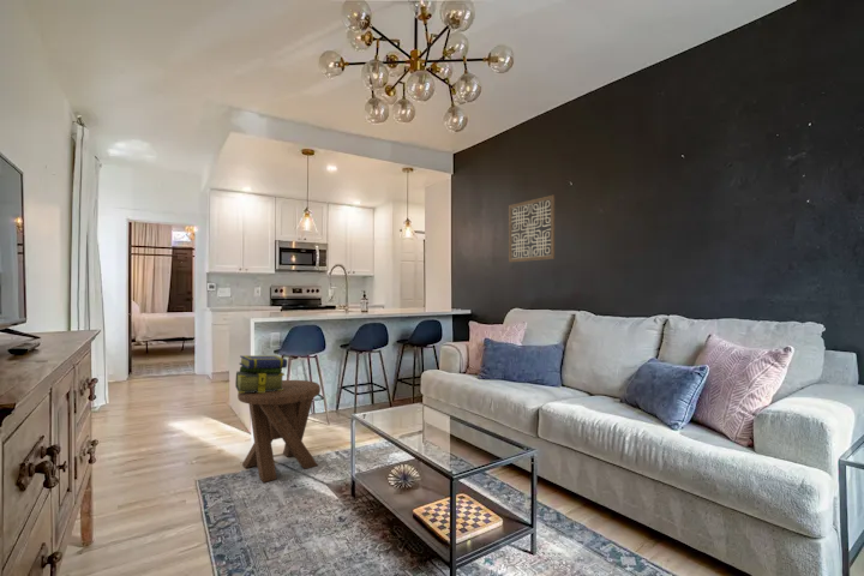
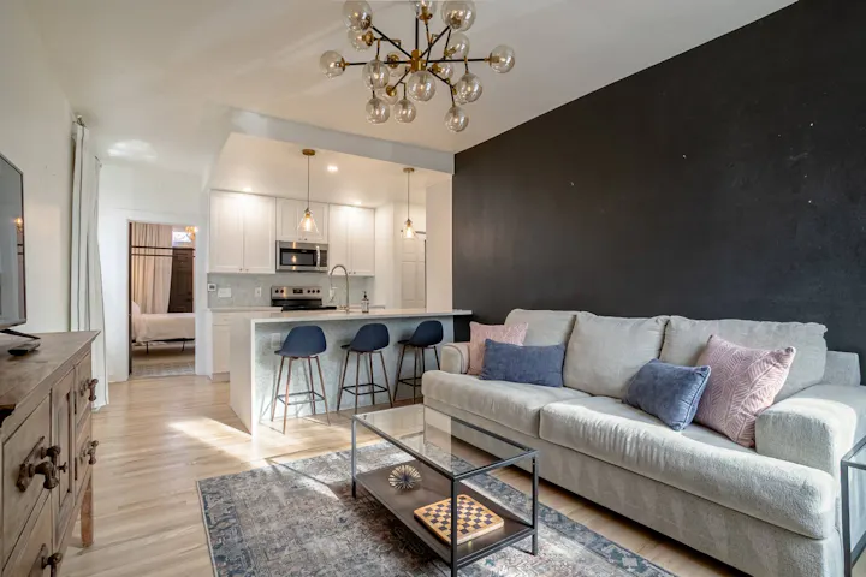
- wall art [508,194,556,263]
- stack of books [234,354,288,392]
- music stool [236,379,322,484]
